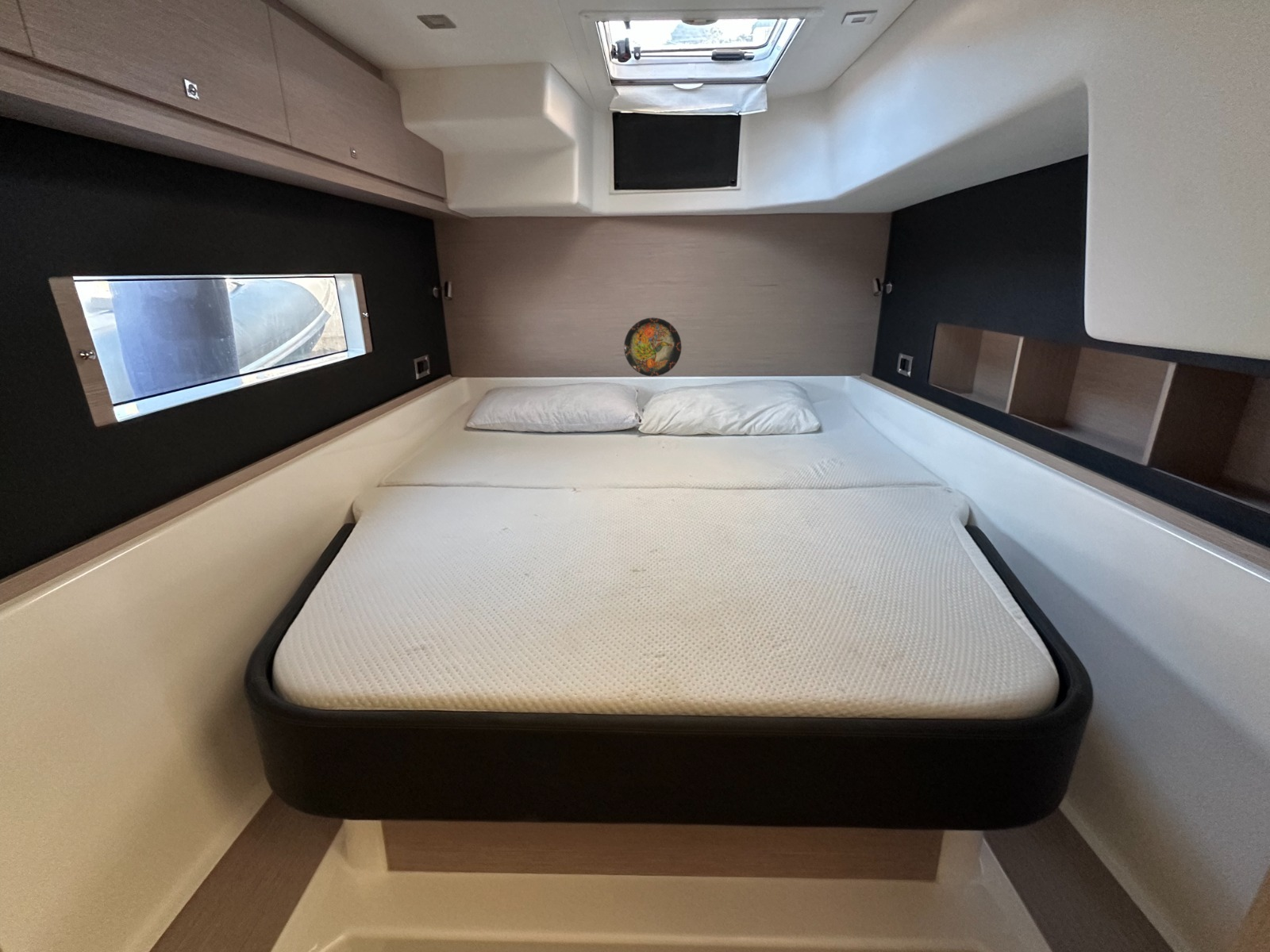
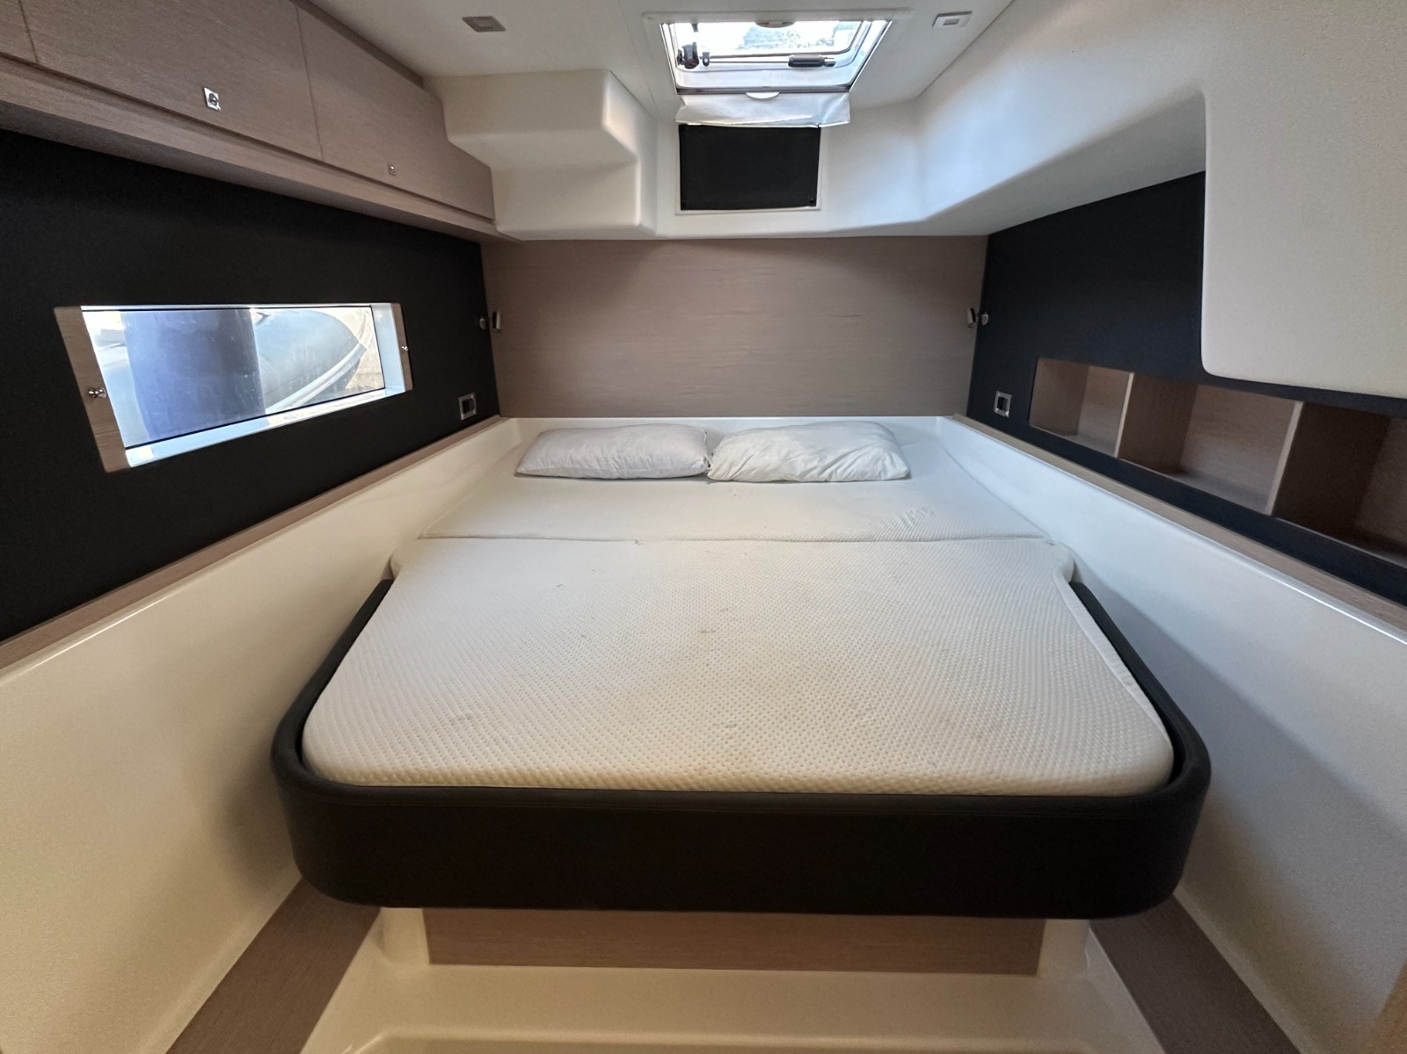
- decorative plate [623,317,683,377]
